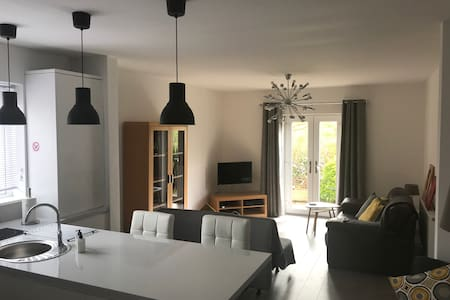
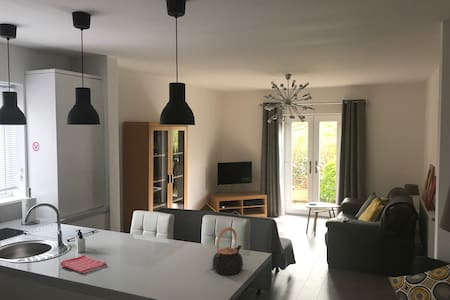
+ teapot [212,226,244,276]
+ dish towel [59,254,108,274]
